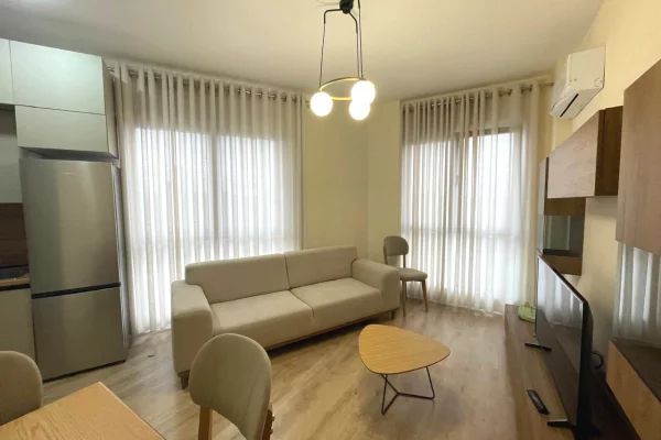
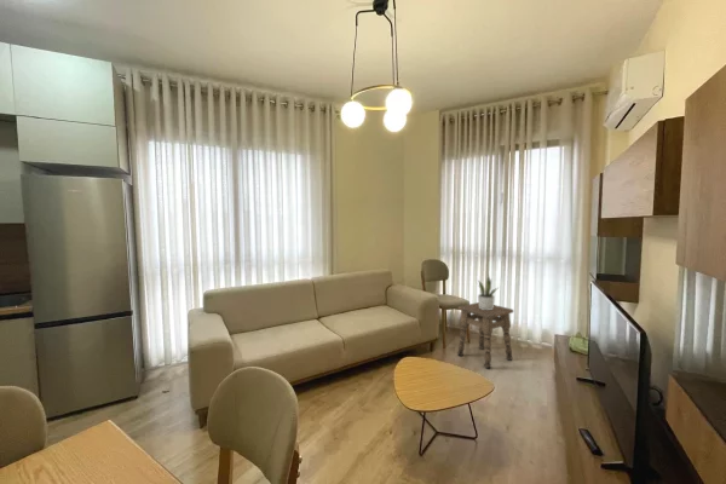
+ side table [456,301,514,370]
+ potted plant [477,275,499,310]
